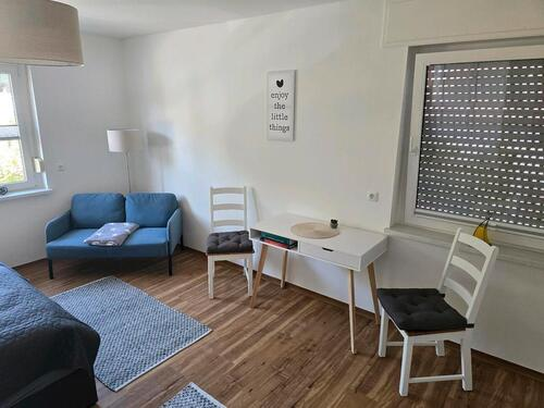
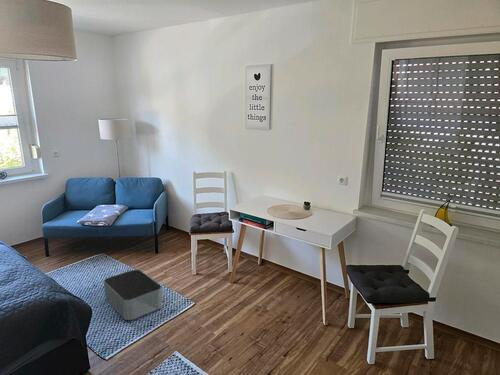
+ storage bin [103,269,163,321]
